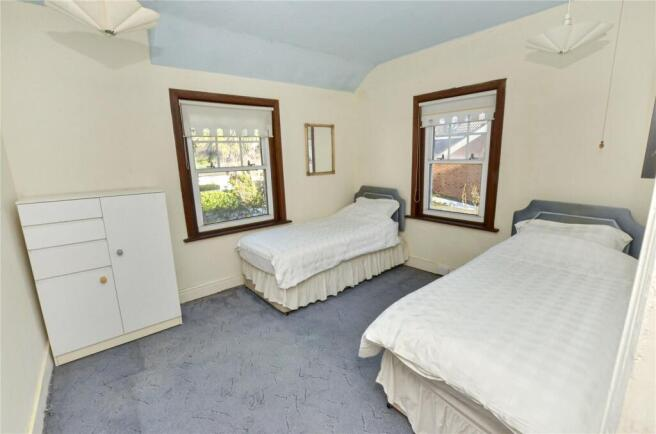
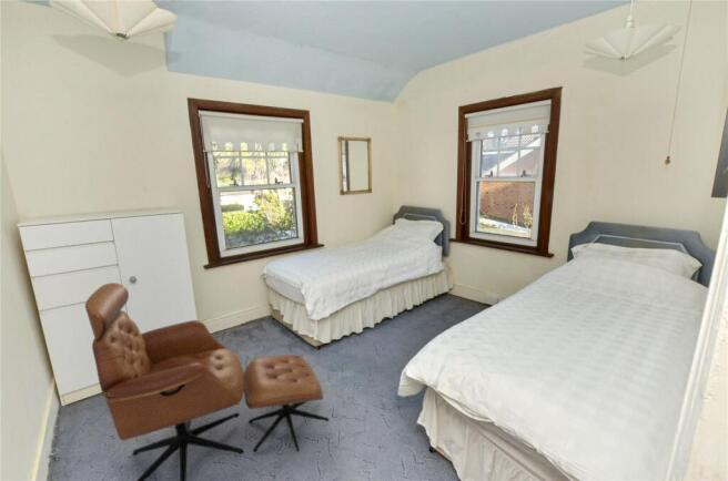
+ chair [84,282,330,481]
